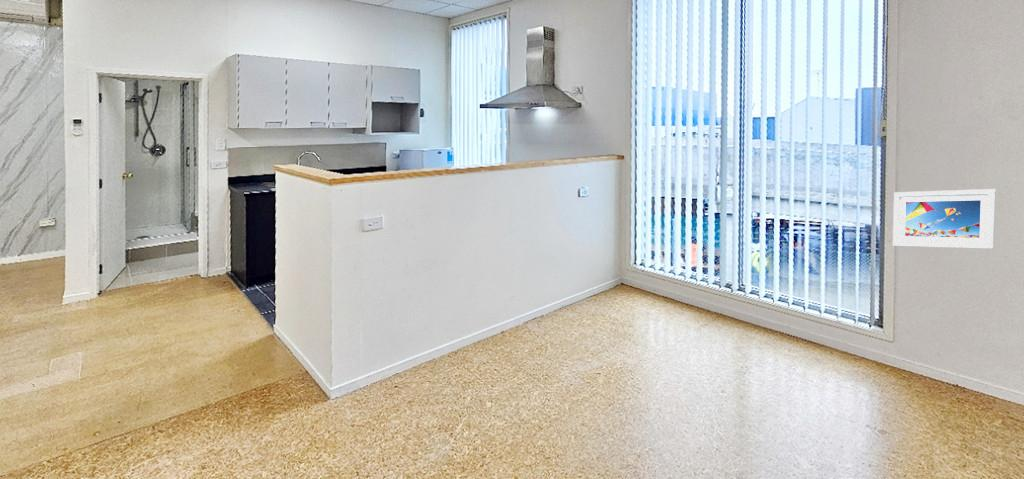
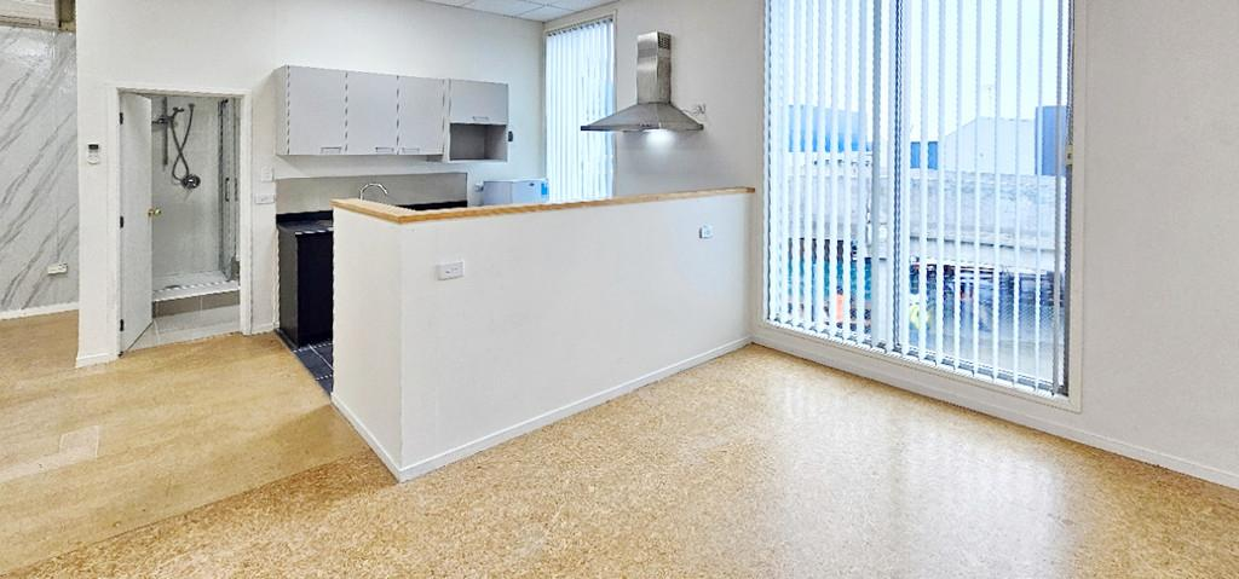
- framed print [892,188,997,250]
